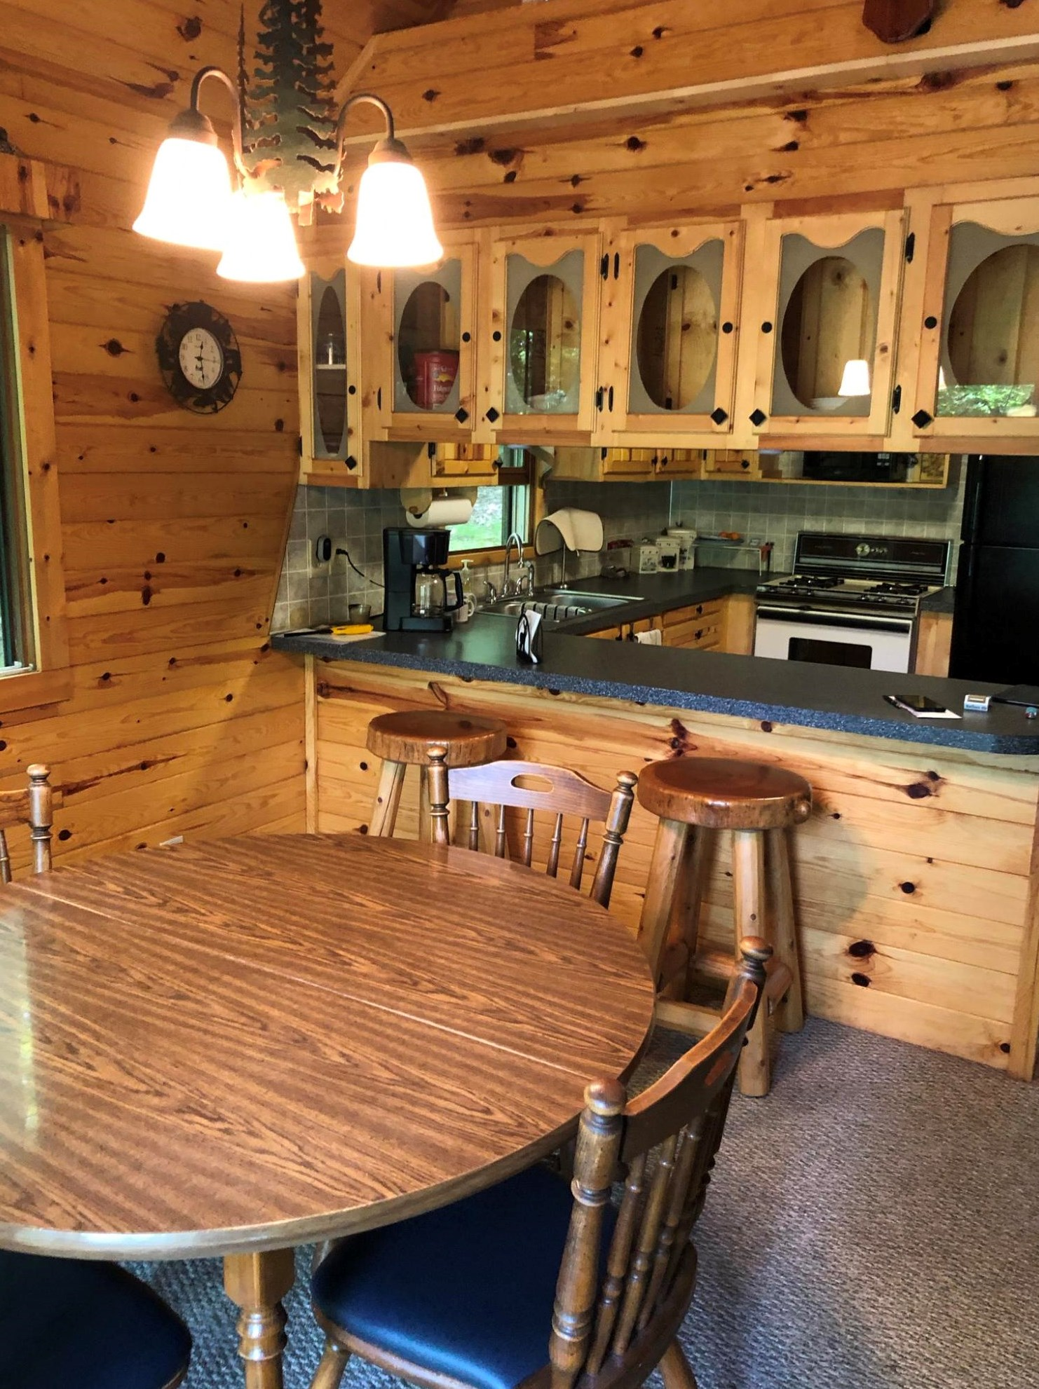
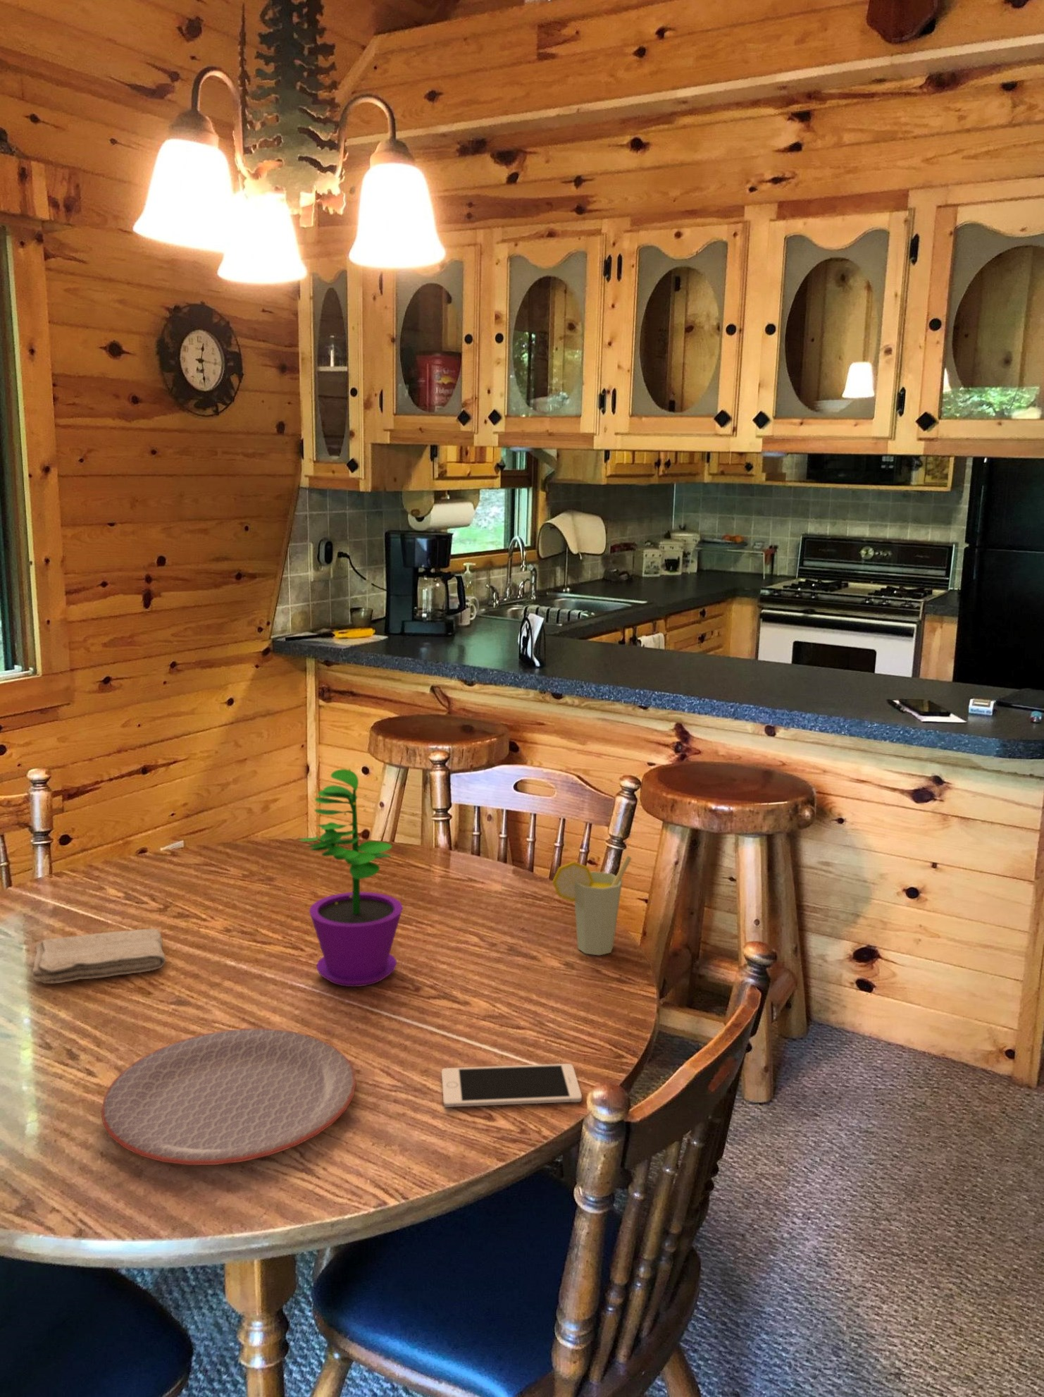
+ flower pot [298,767,402,988]
+ cup [552,855,633,956]
+ washcloth [32,928,167,984]
+ plate [101,1027,358,1165]
+ cell phone [441,1063,582,1108]
